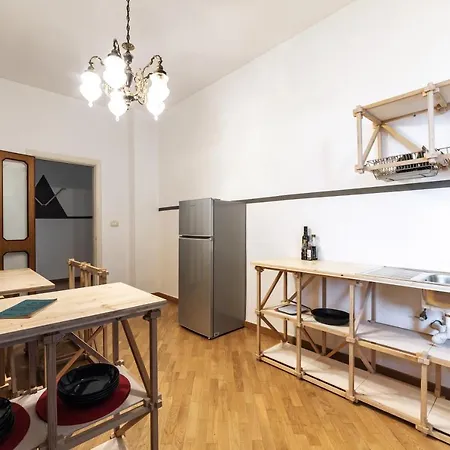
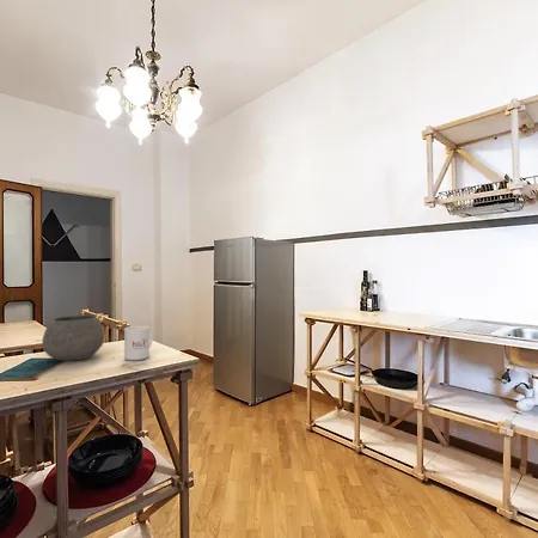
+ bowl [41,313,105,362]
+ mug [123,325,154,361]
